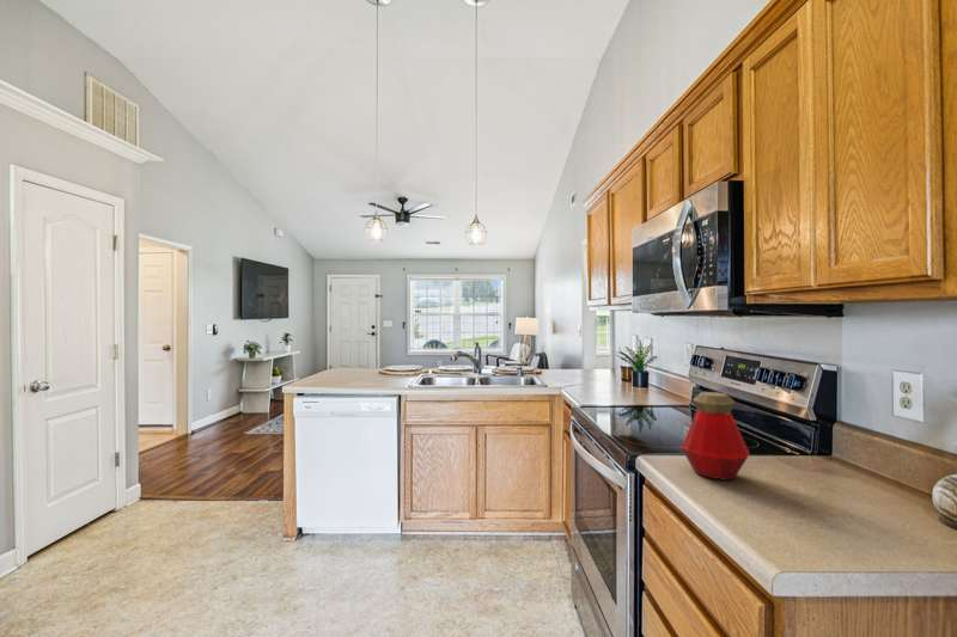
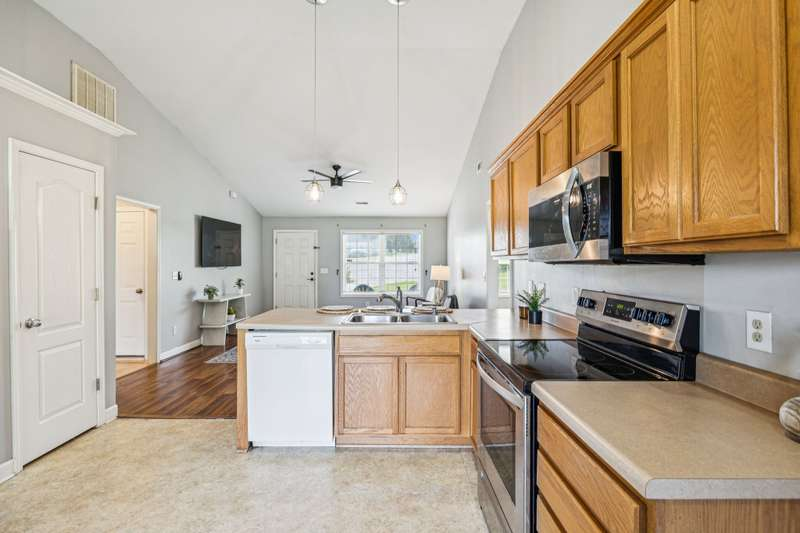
- bottle [681,391,751,482]
